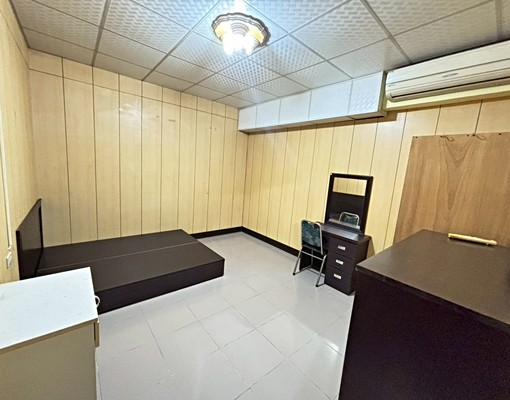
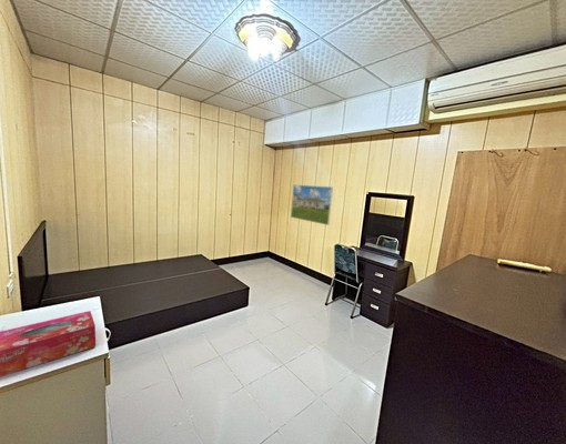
+ tissue box [0,310,97,377]
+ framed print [290,184,334,226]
